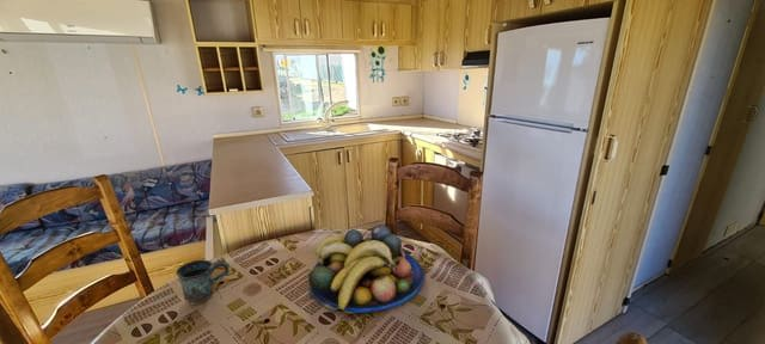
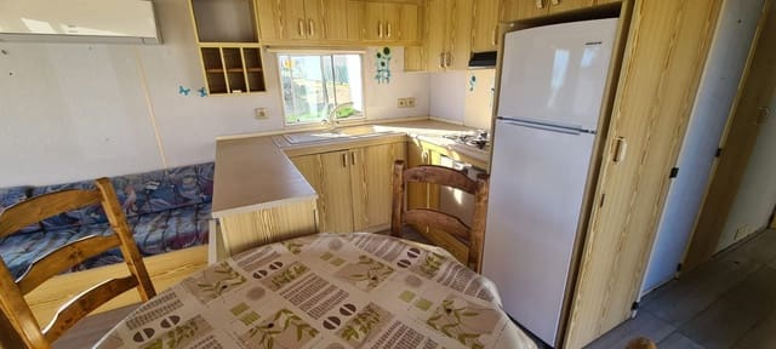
- fruit bowl [307,223,426,315]
- mug [175,259,230,306]
